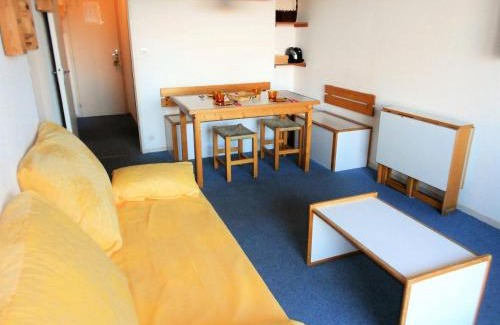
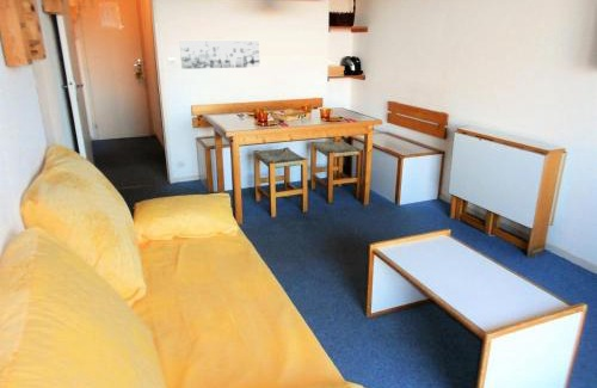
+ wall art [179,39,260,70]
